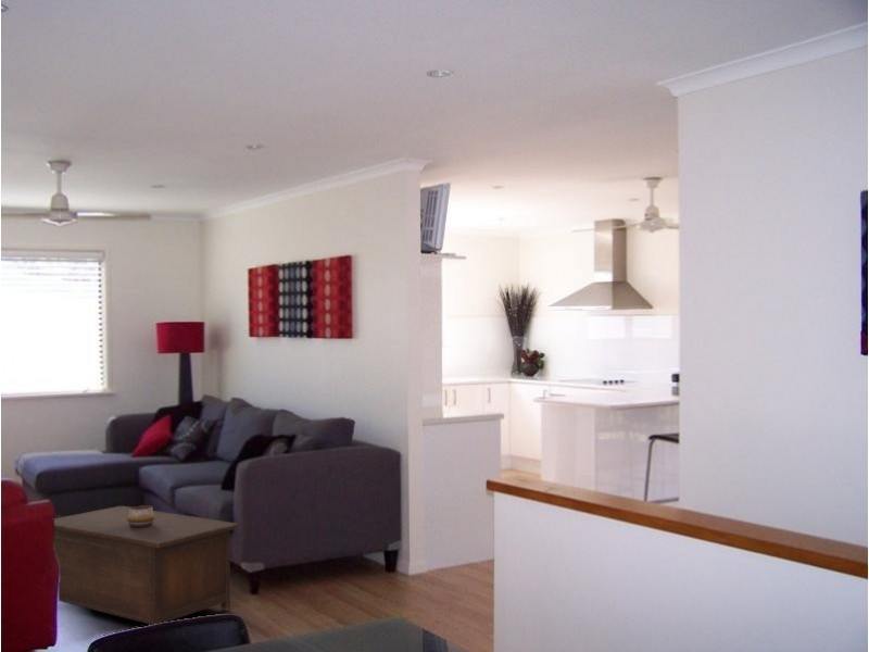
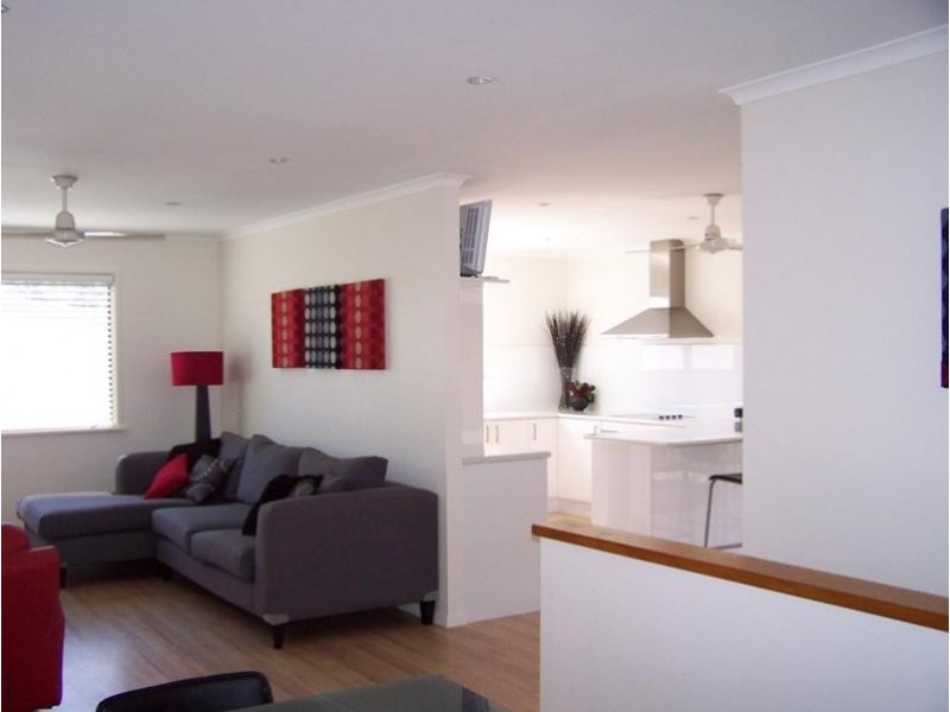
- cabinet [53,505,239,626]
- decorative bowl [127,504,155,527]
